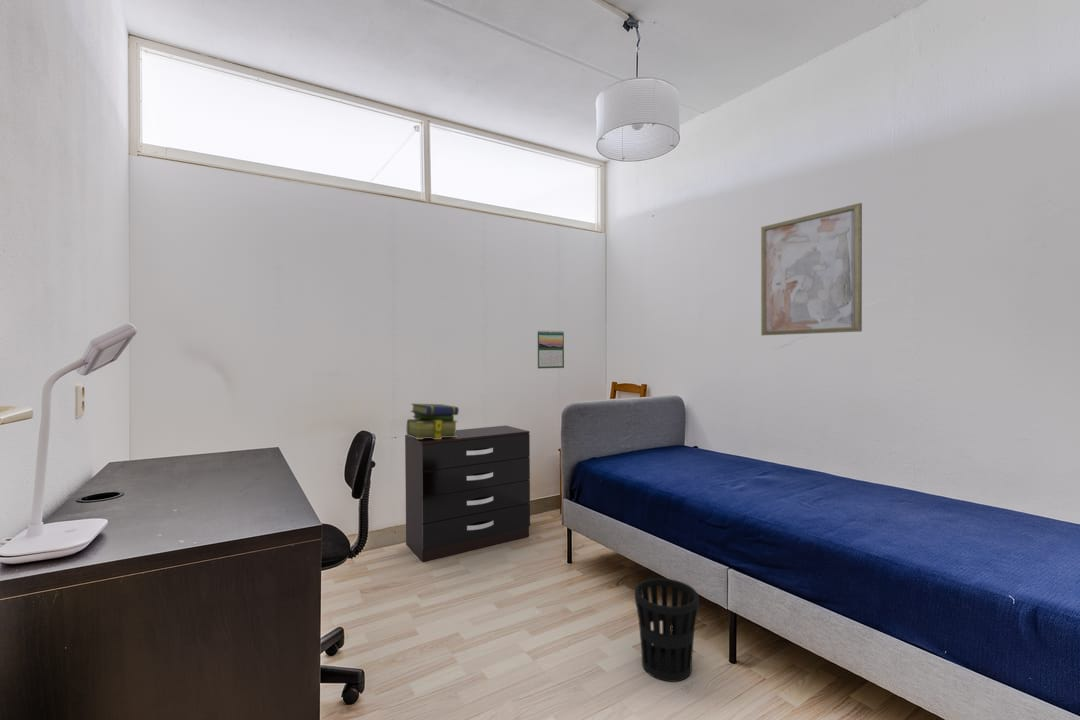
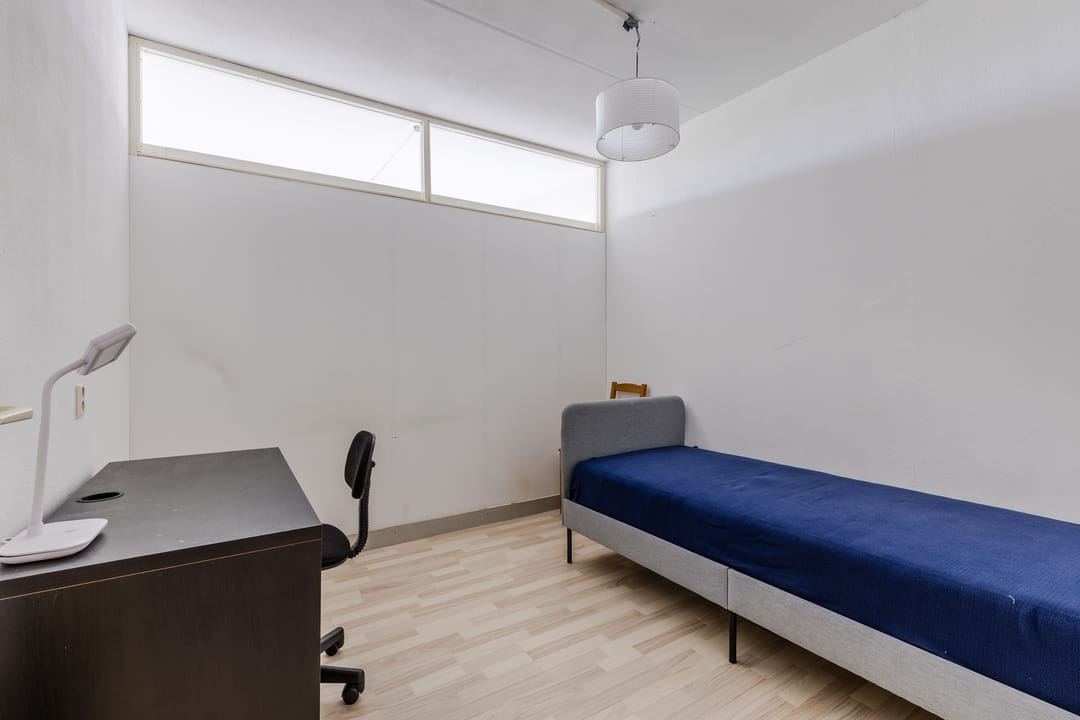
- wastebasket [634,577,700,683]
- wall art [760,202,863,336]
- dresser [404,424,531,563]
- stack of books [406,402,460,439]
- calendar [536,329,565,369]
